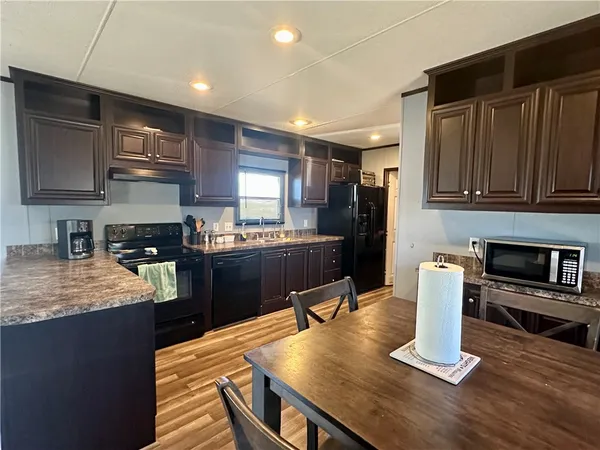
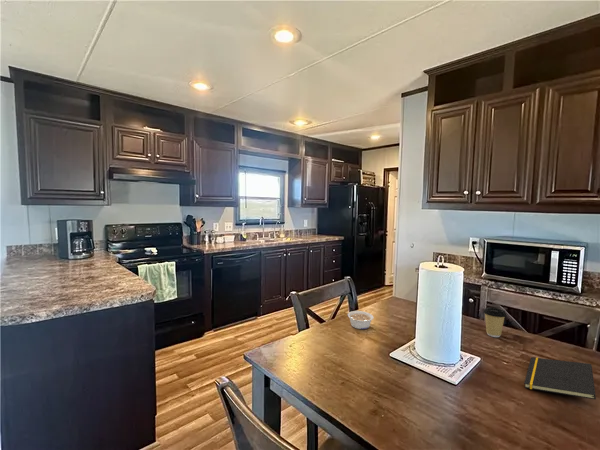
+ notepad [523,356,597,400]
+ coffee cup [482,307,508,338]
+ legume [347,310,375,330]
